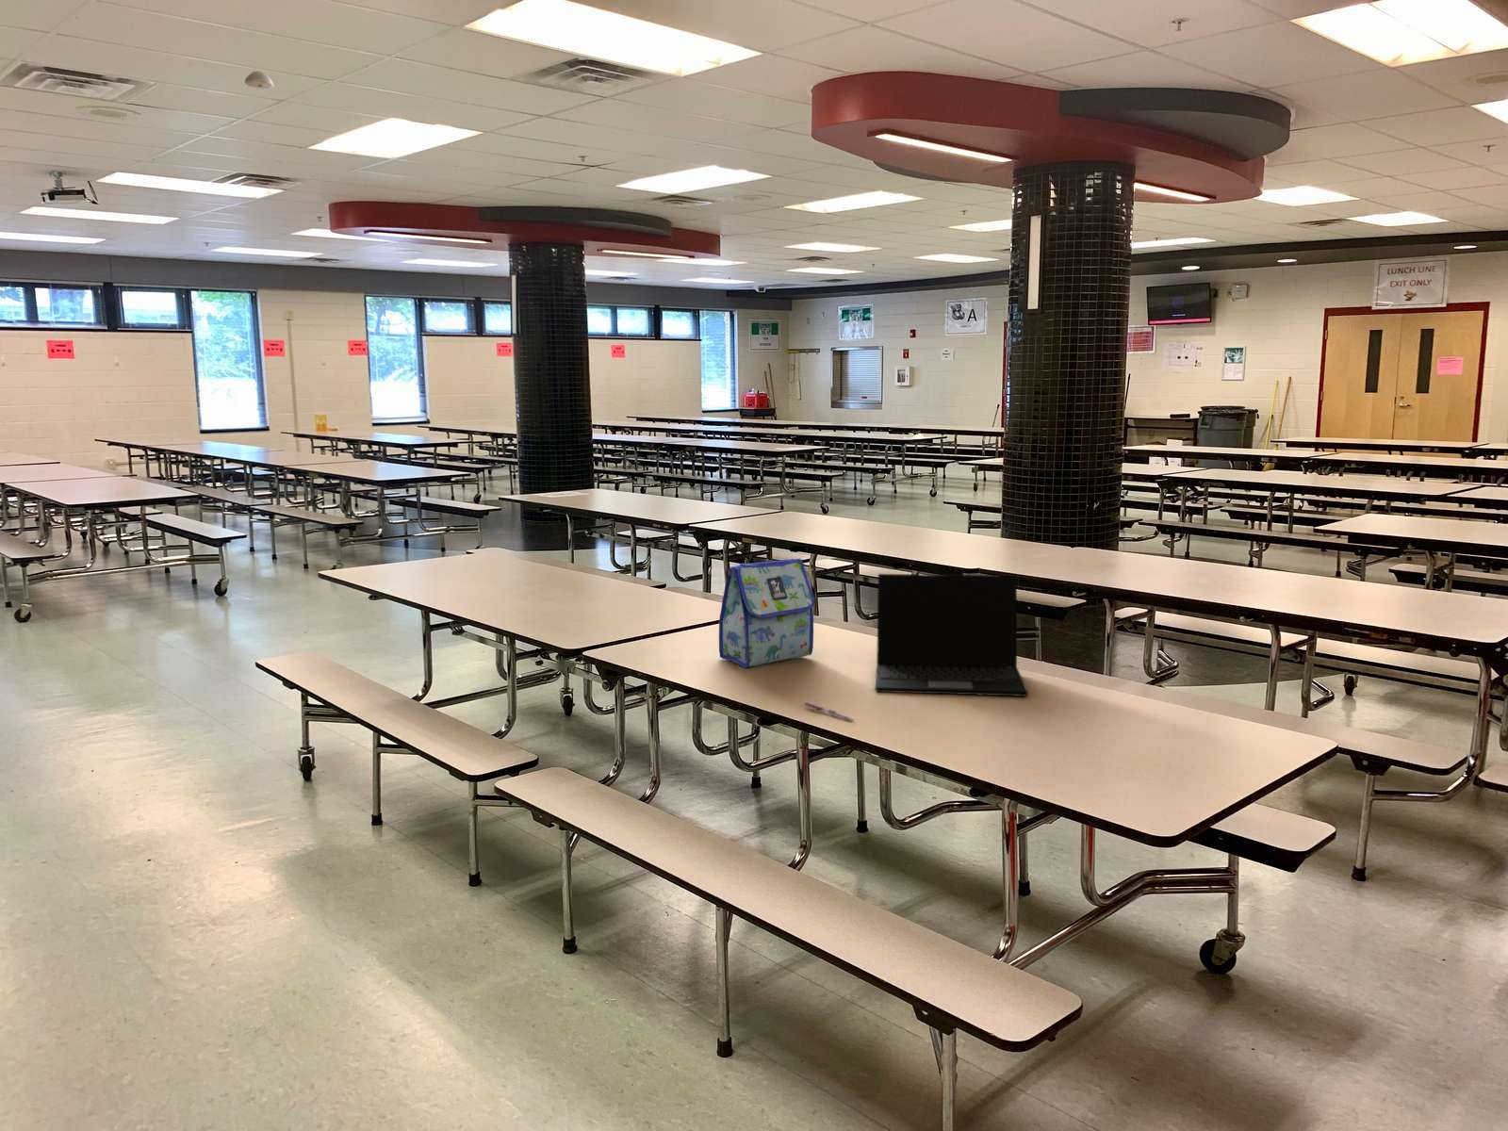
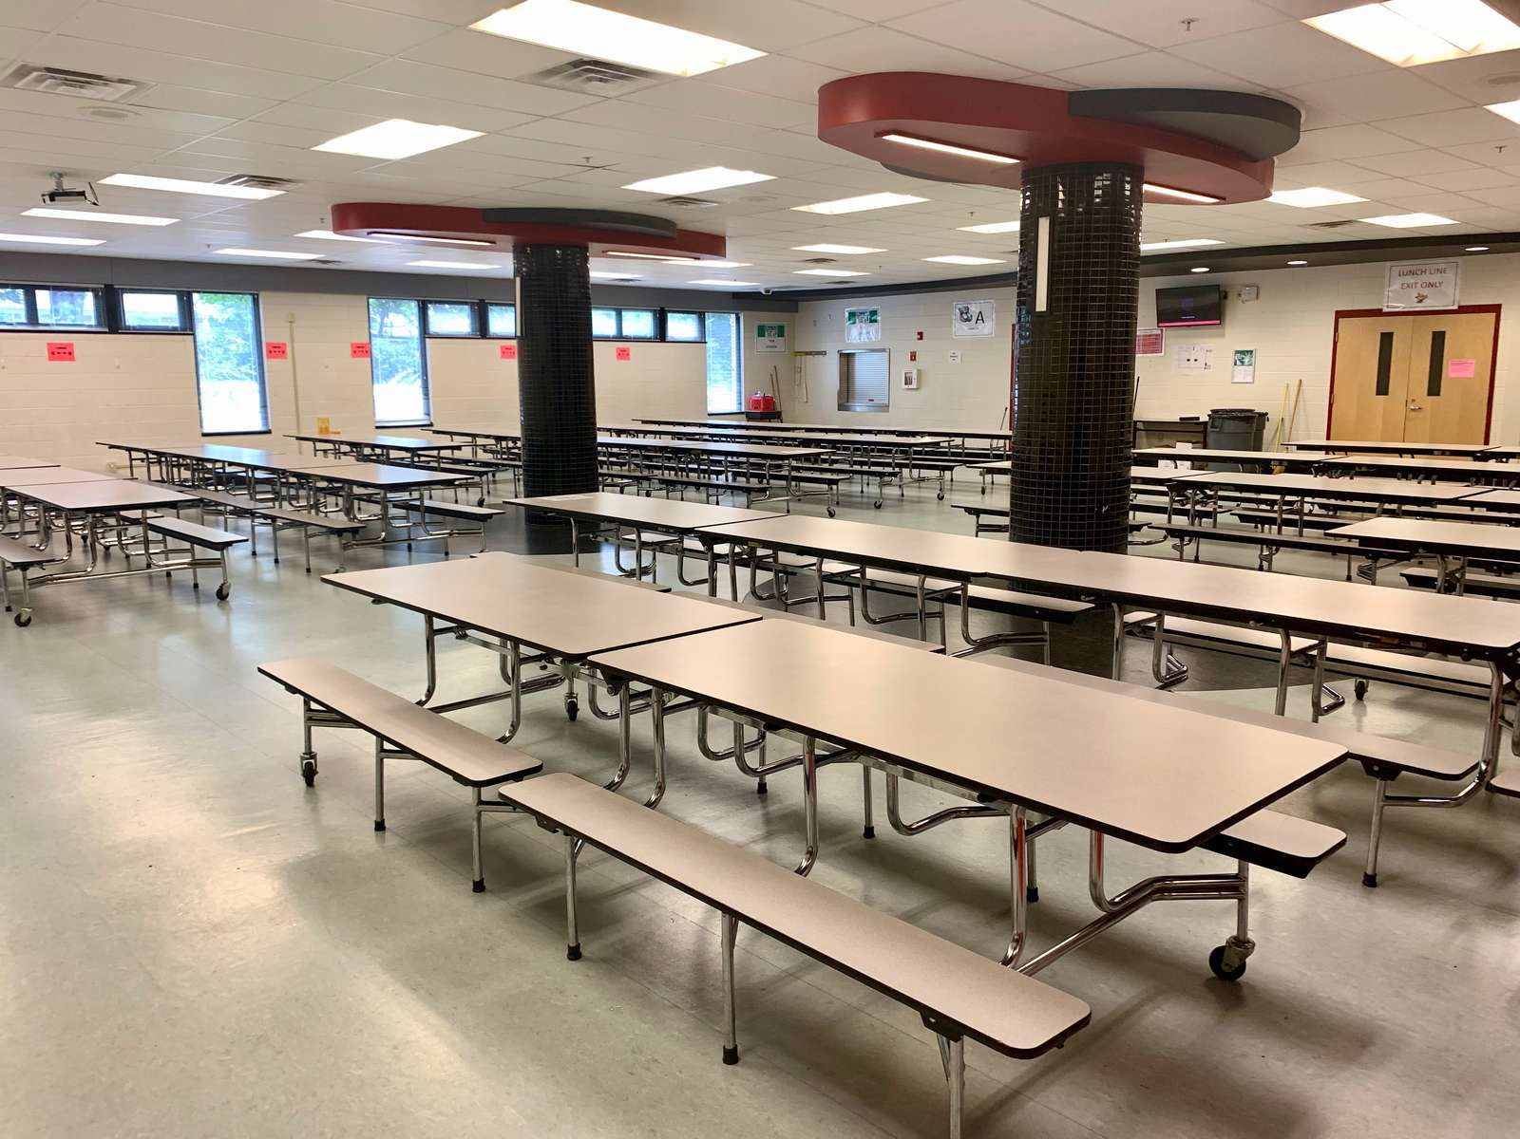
- pen [804,701,856,722]
- lunch bag [718,558,816,669]
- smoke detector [245,70,274,89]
- laptop [875,573,1029,697]
